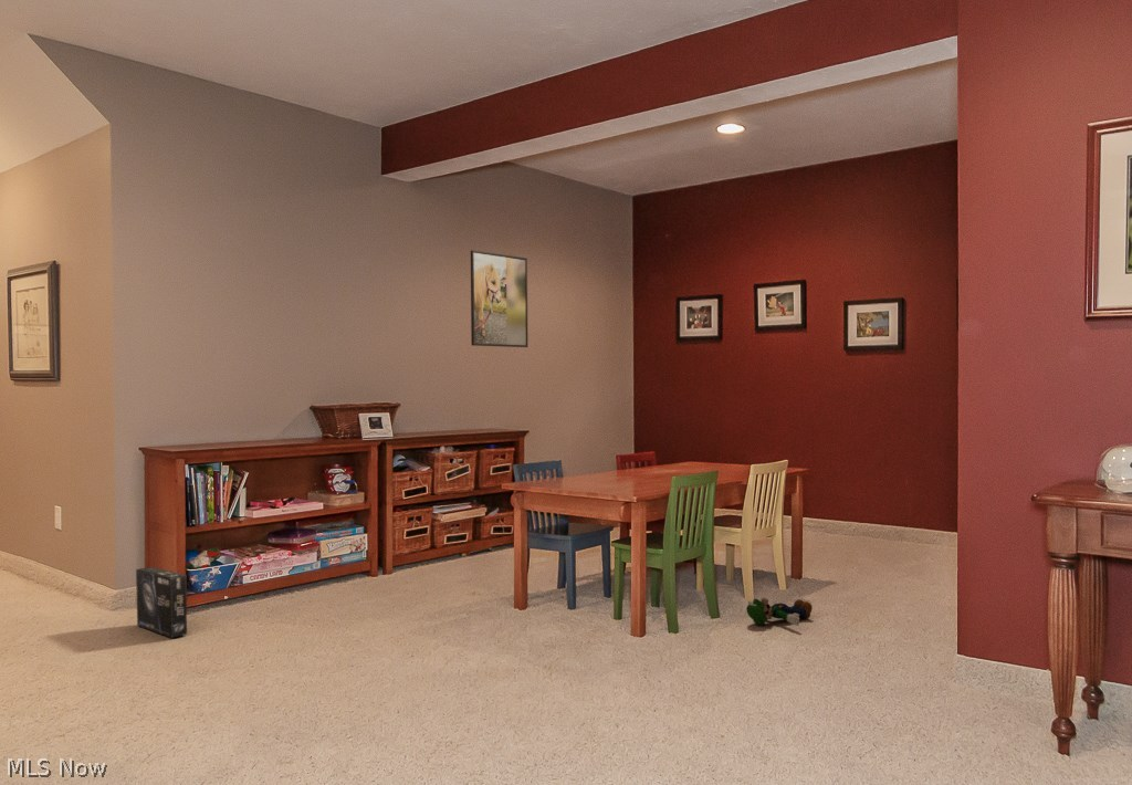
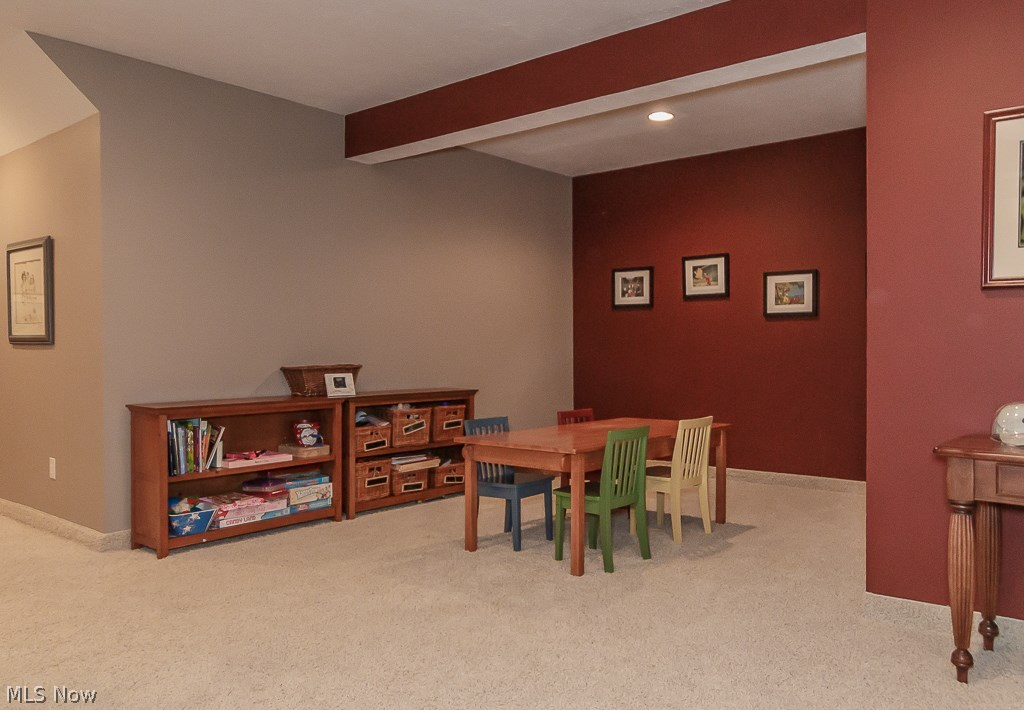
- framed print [470,249,528,348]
- plush toy [745,597,814,627]
- box [135,566,188,639]
